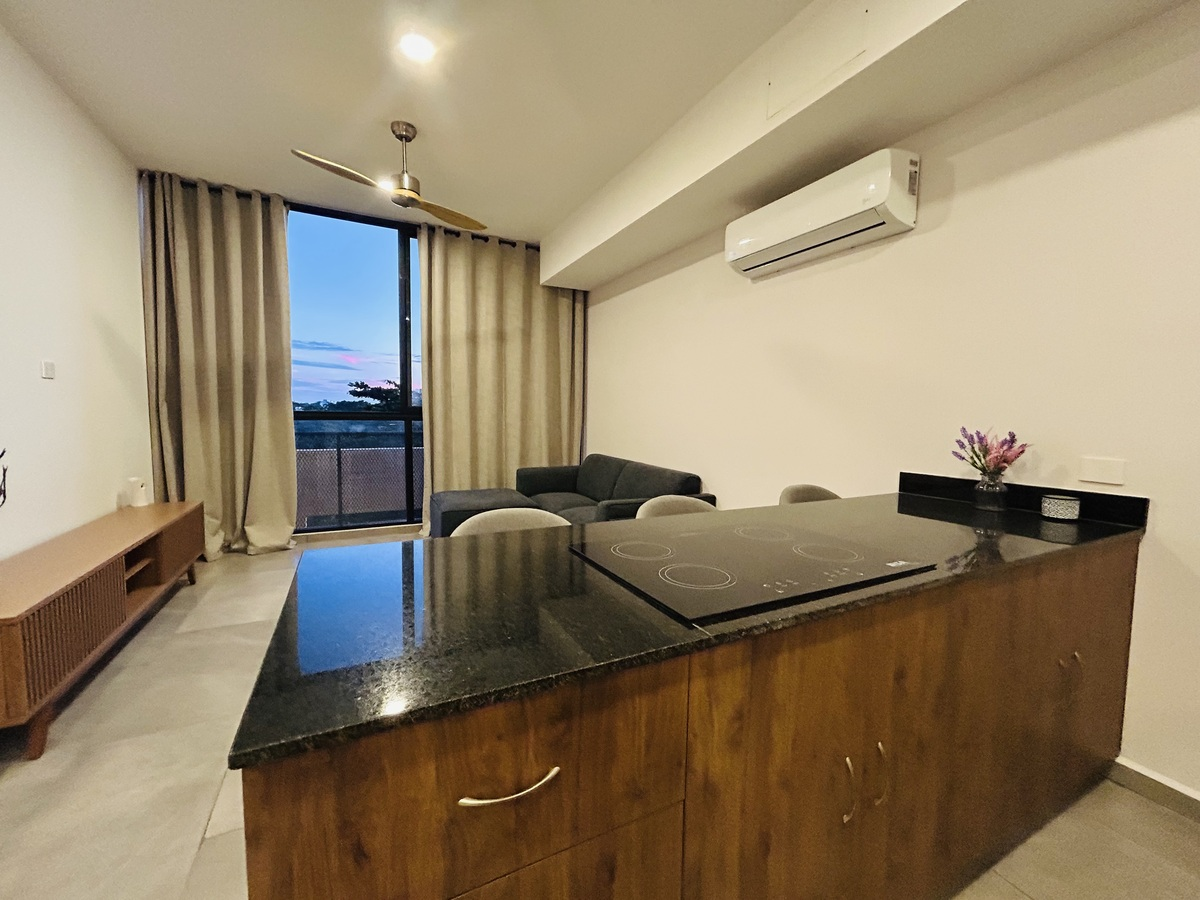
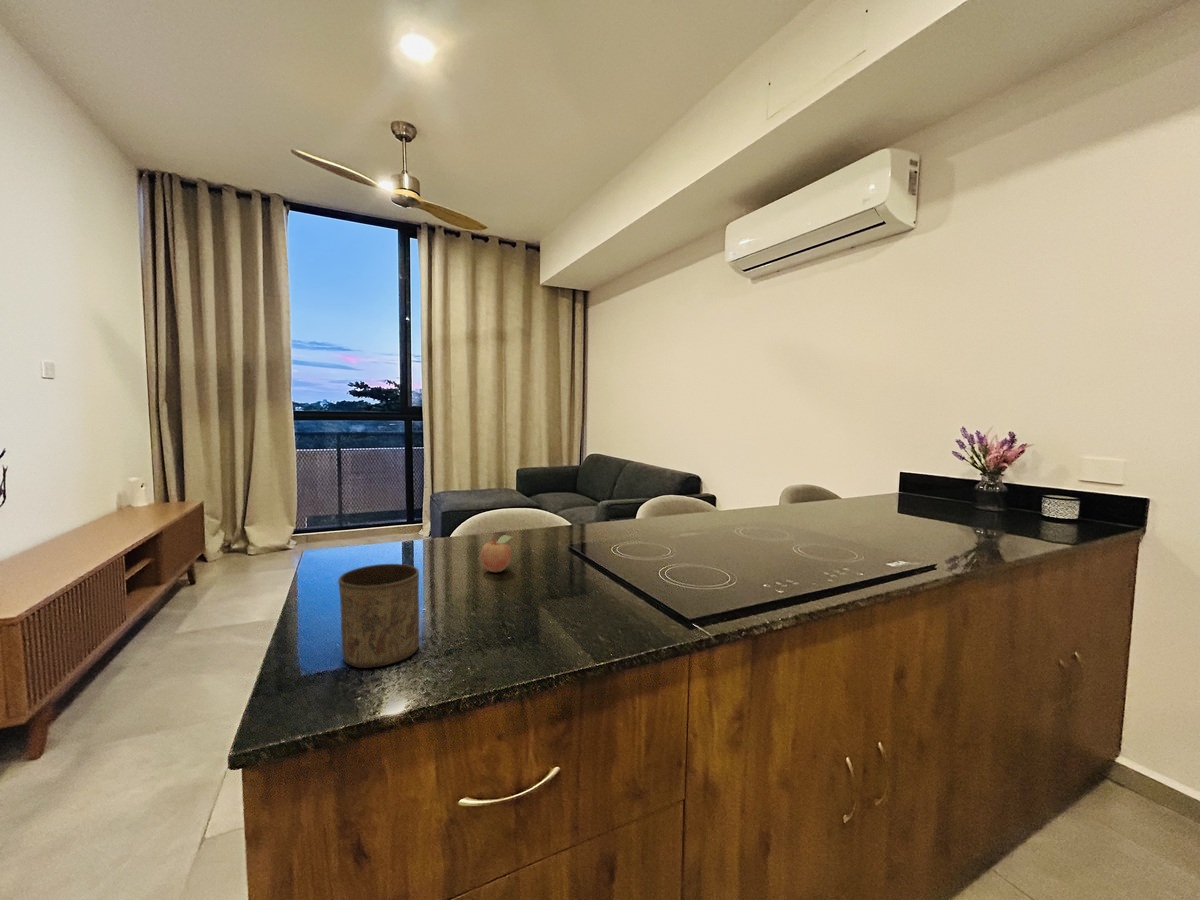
+ cup [337,563,420,669]
+ fruit [480,534,513,573]
